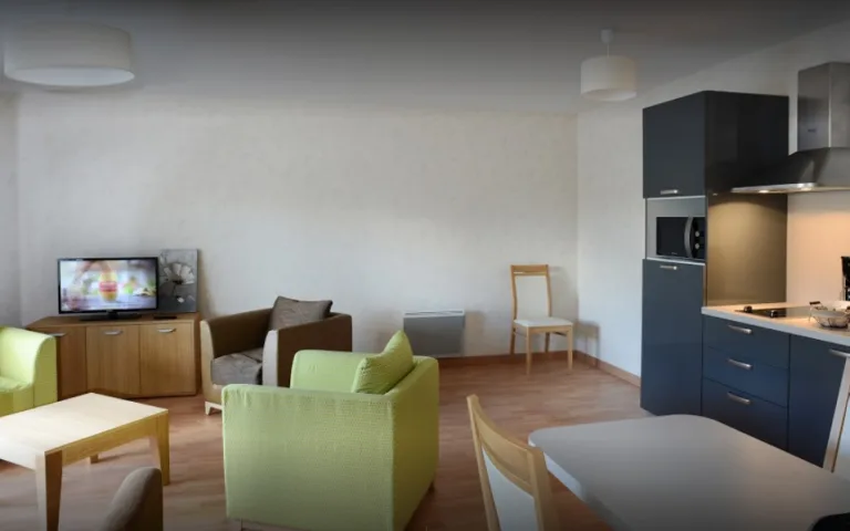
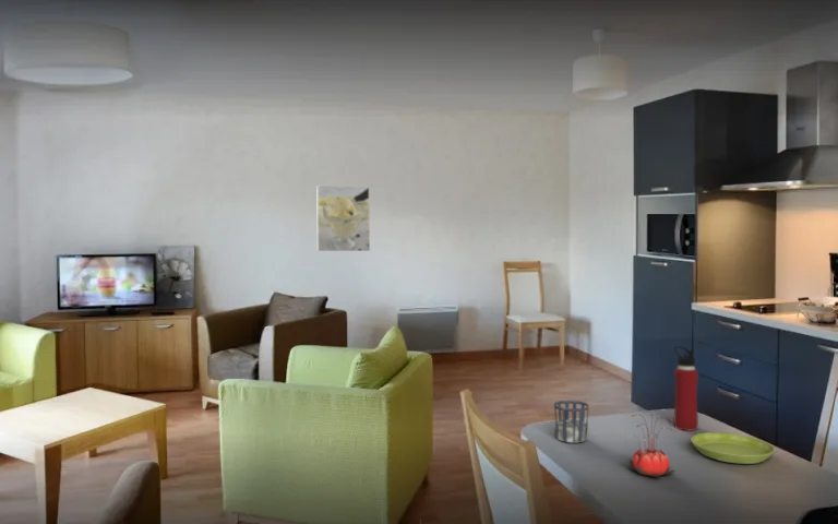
+ saucer [690,431,776,465]
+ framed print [315,184,371,252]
+ water bottle [673,345,699,432]
+ cup [553,400,590,444]
+ flower [627,414,677,478]
